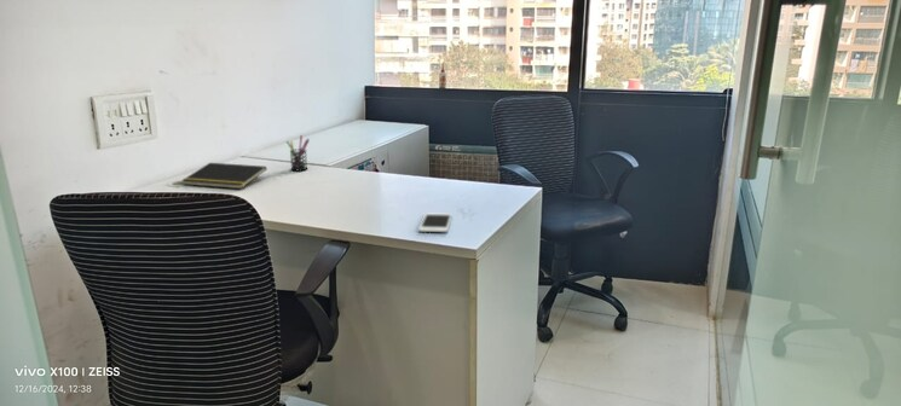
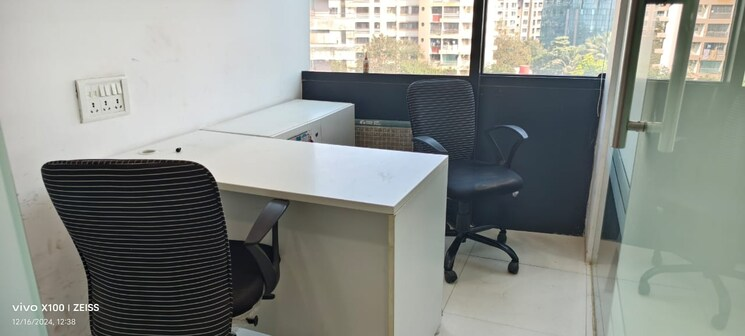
- pen holder [285,134,311,172]
- cell phone [417,211,454,233]
- notepad [180,162,267,190]
